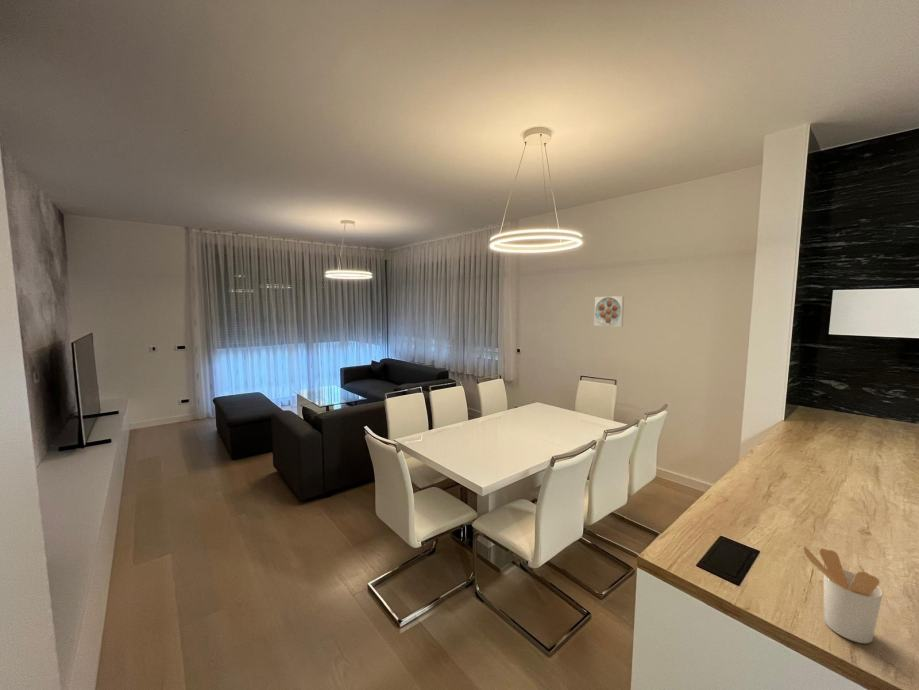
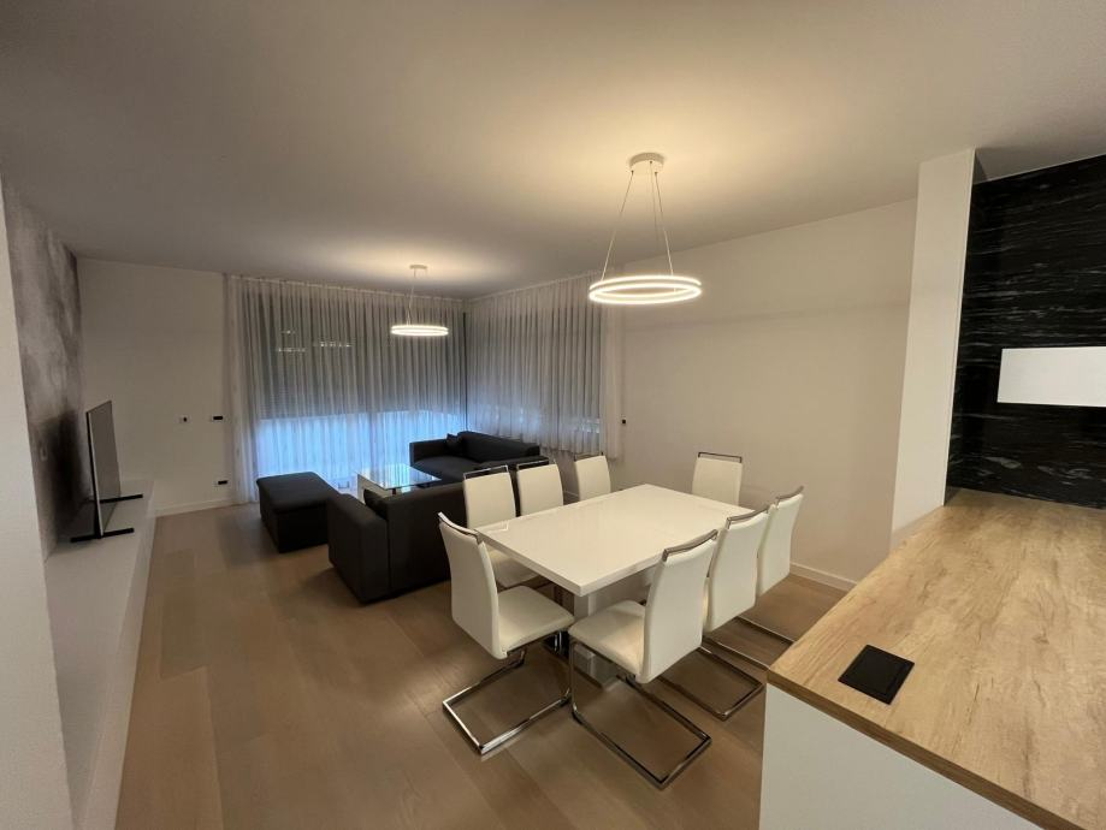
- utensil holder [802,545,884,644]
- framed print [593,295,625,327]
